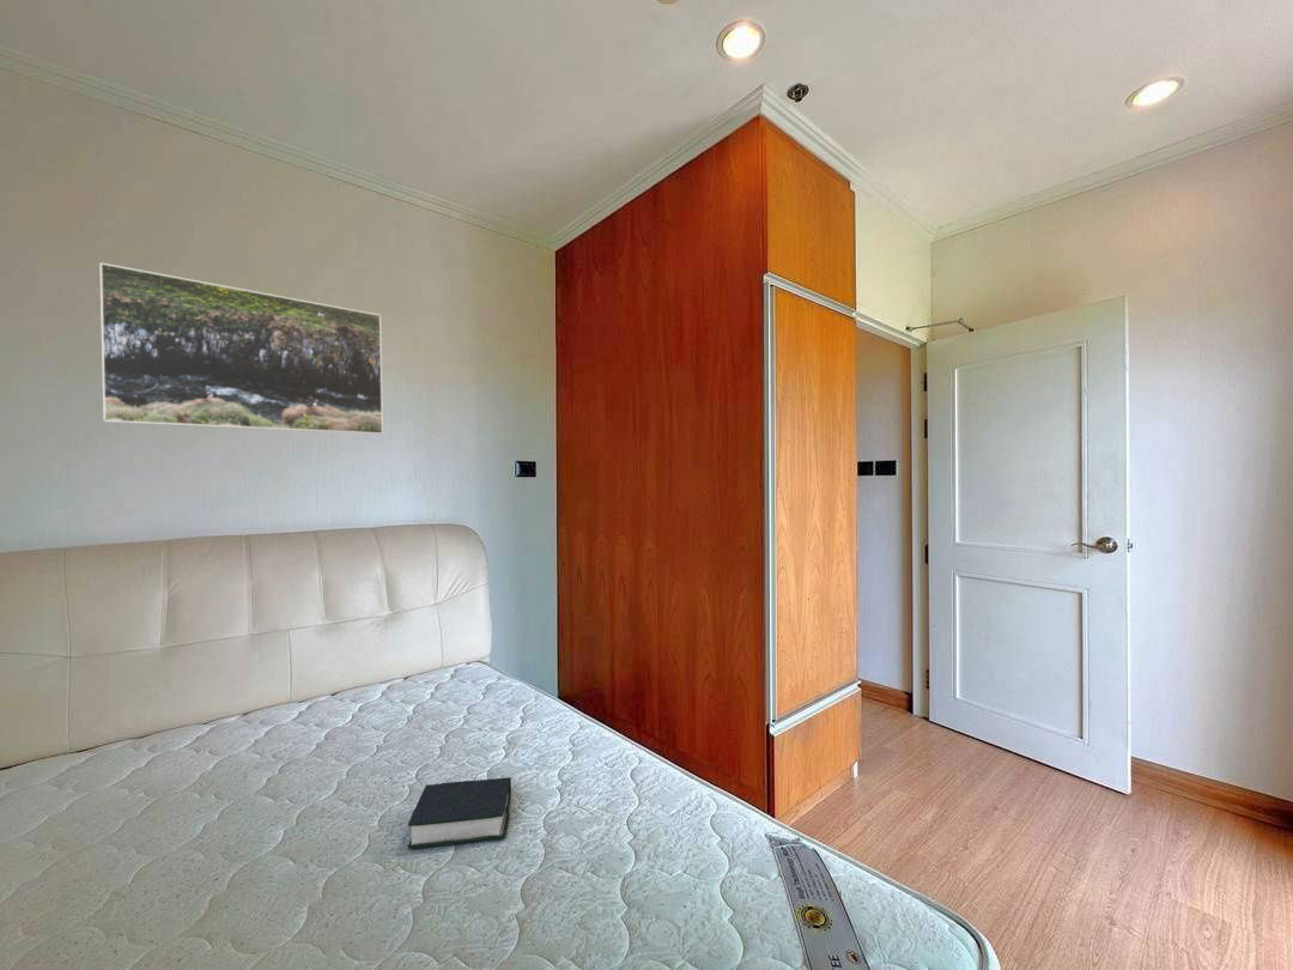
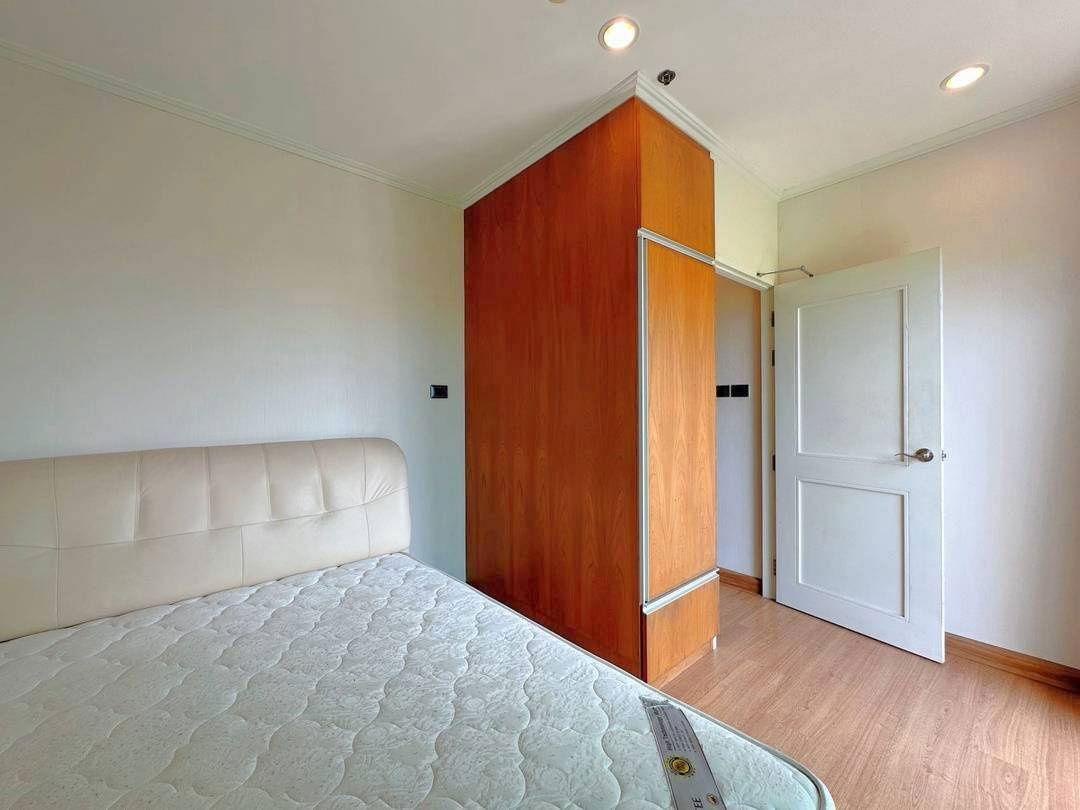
- book [407,776,512,849]
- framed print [98,261,384,436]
